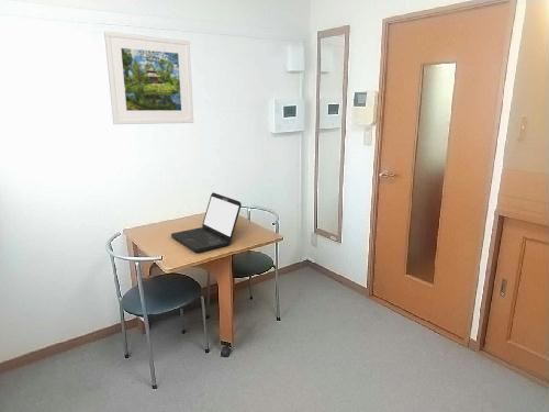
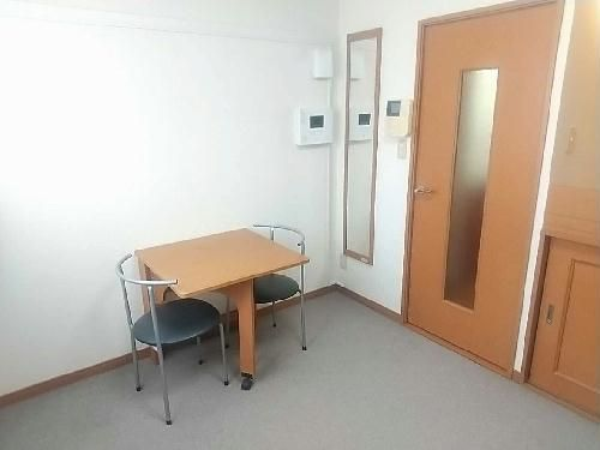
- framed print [103,30,194,125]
- laptop [170,192,243,254]
